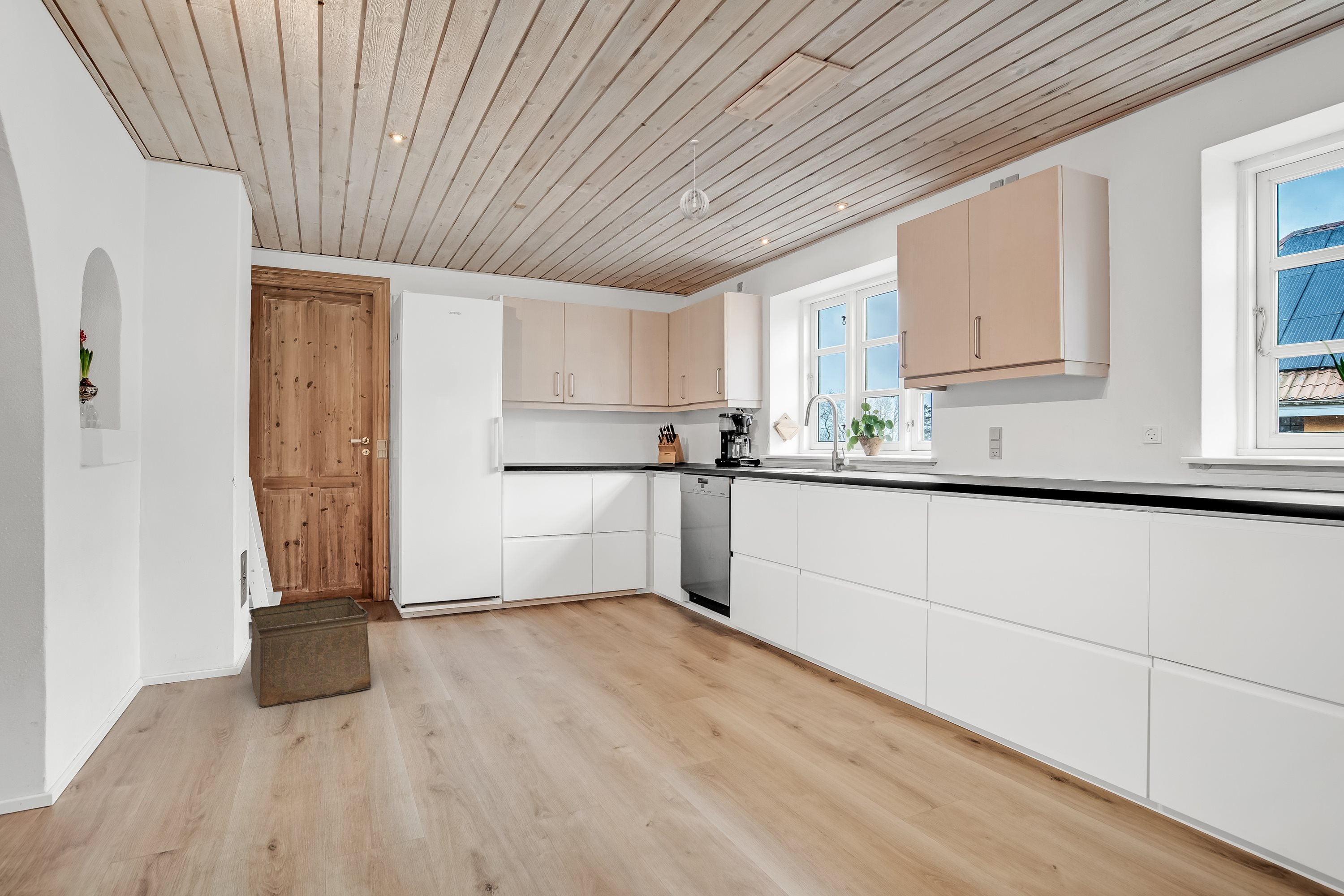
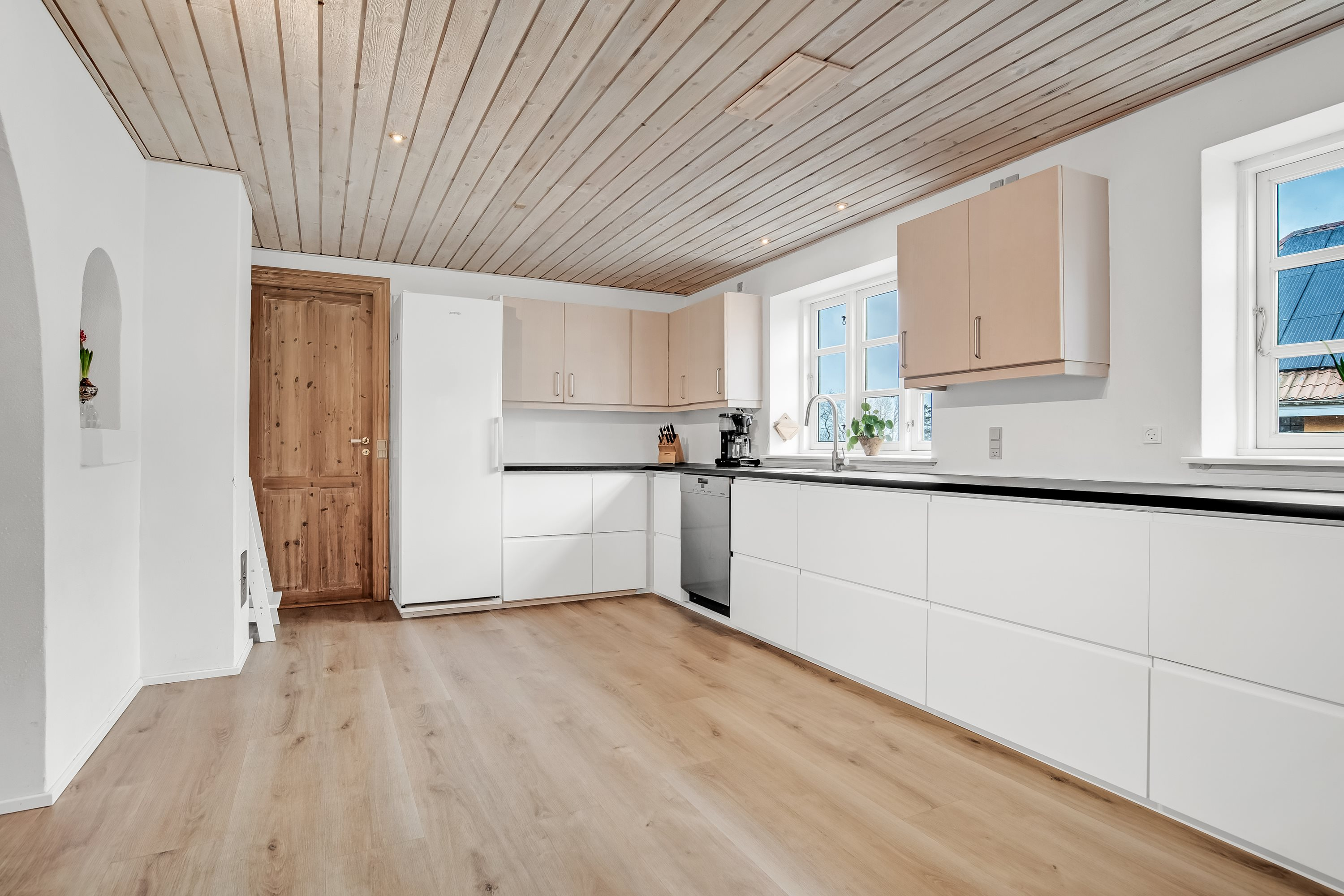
- pendant light [680,140,710,221]
- storage bin [249,596,372,709]
